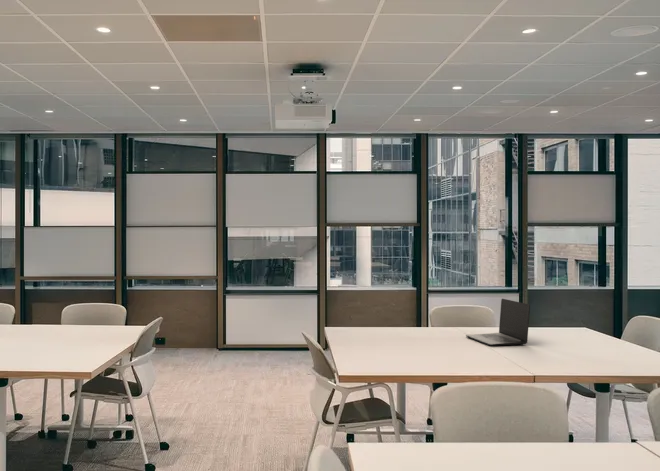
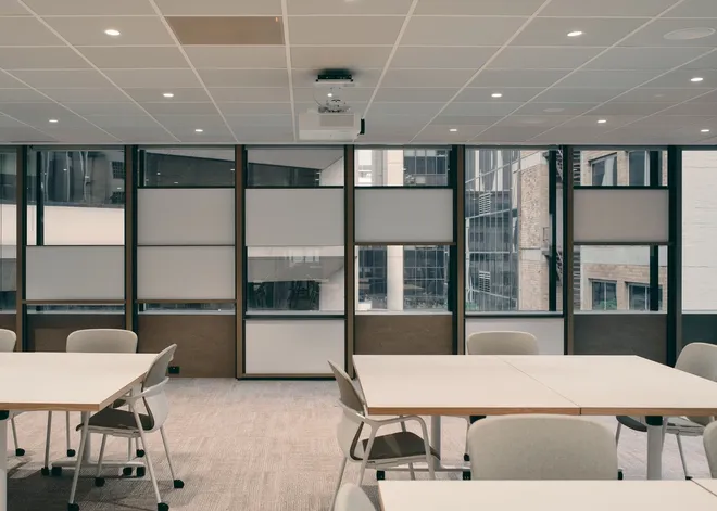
- laptop [465,298,531,347]
